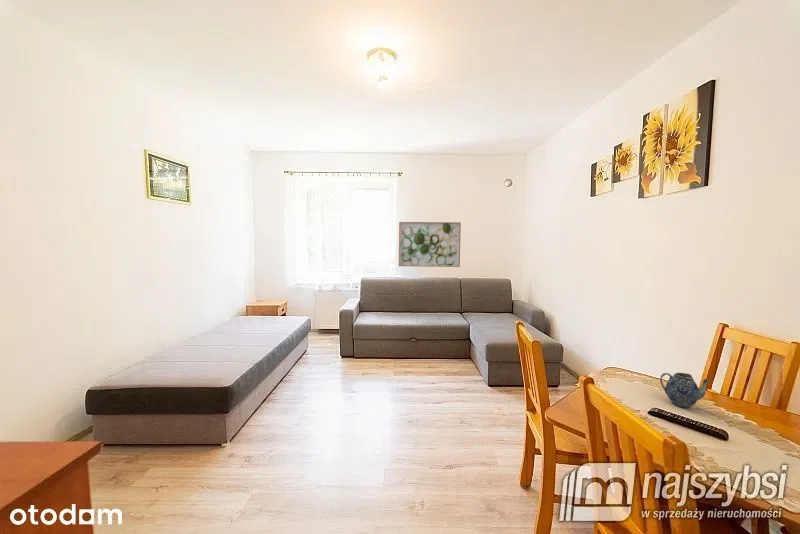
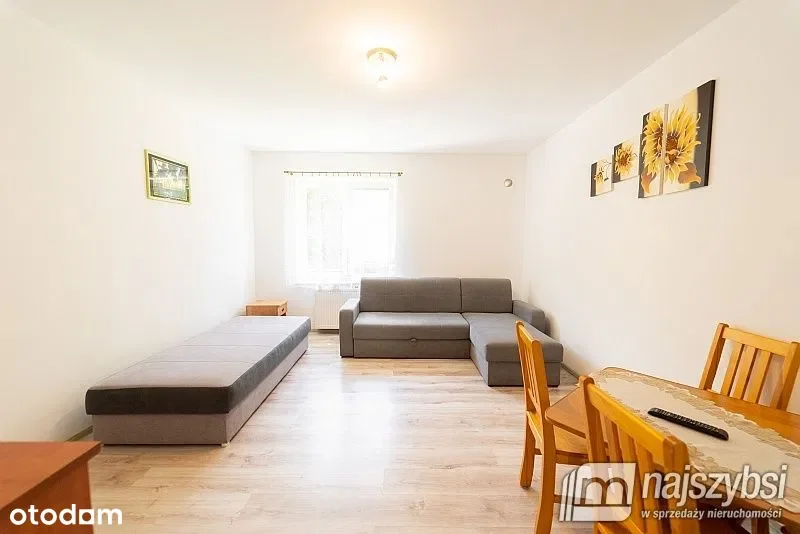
- teapot [659,372,710,409]
- wall art [398,221,462,268]
